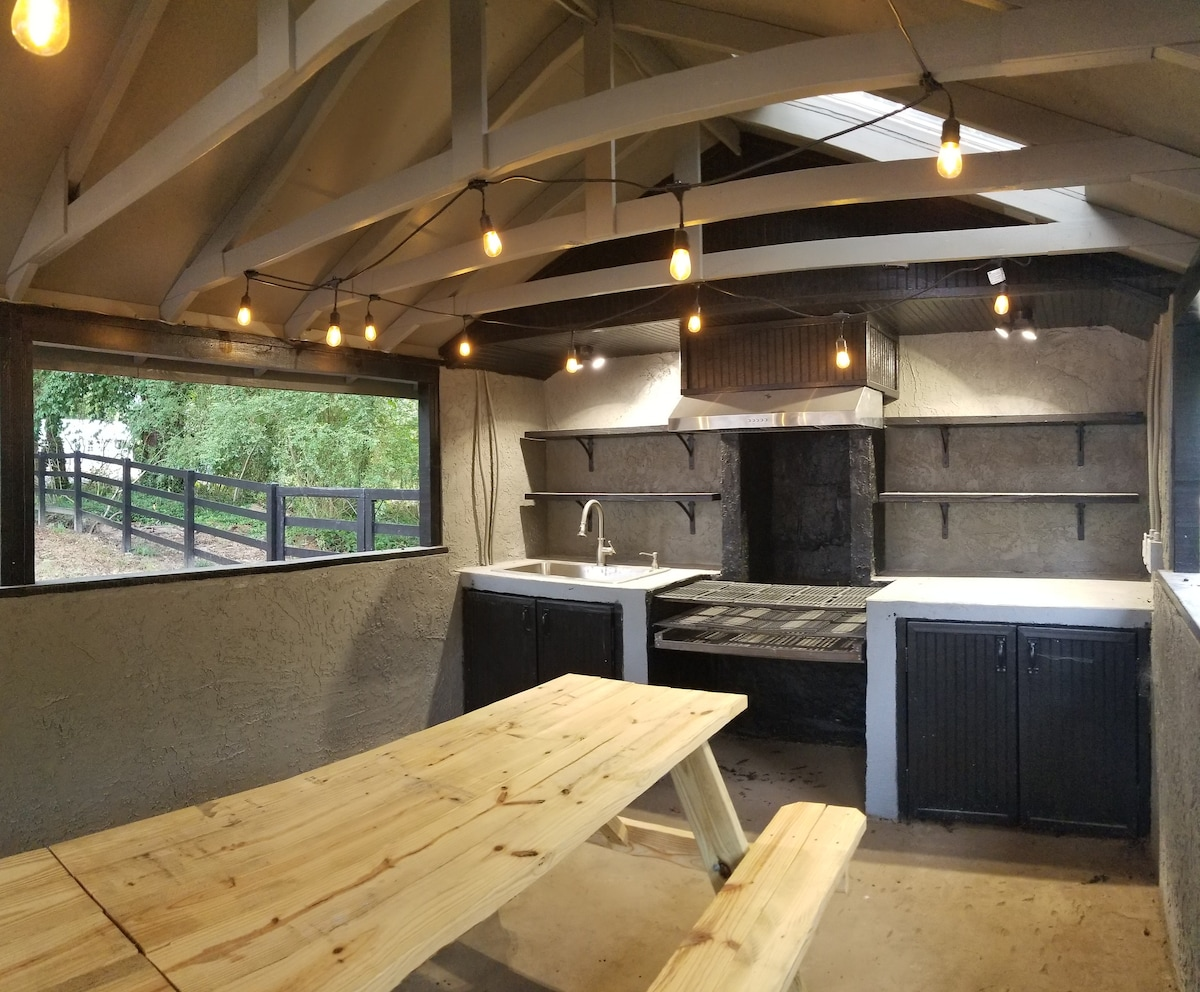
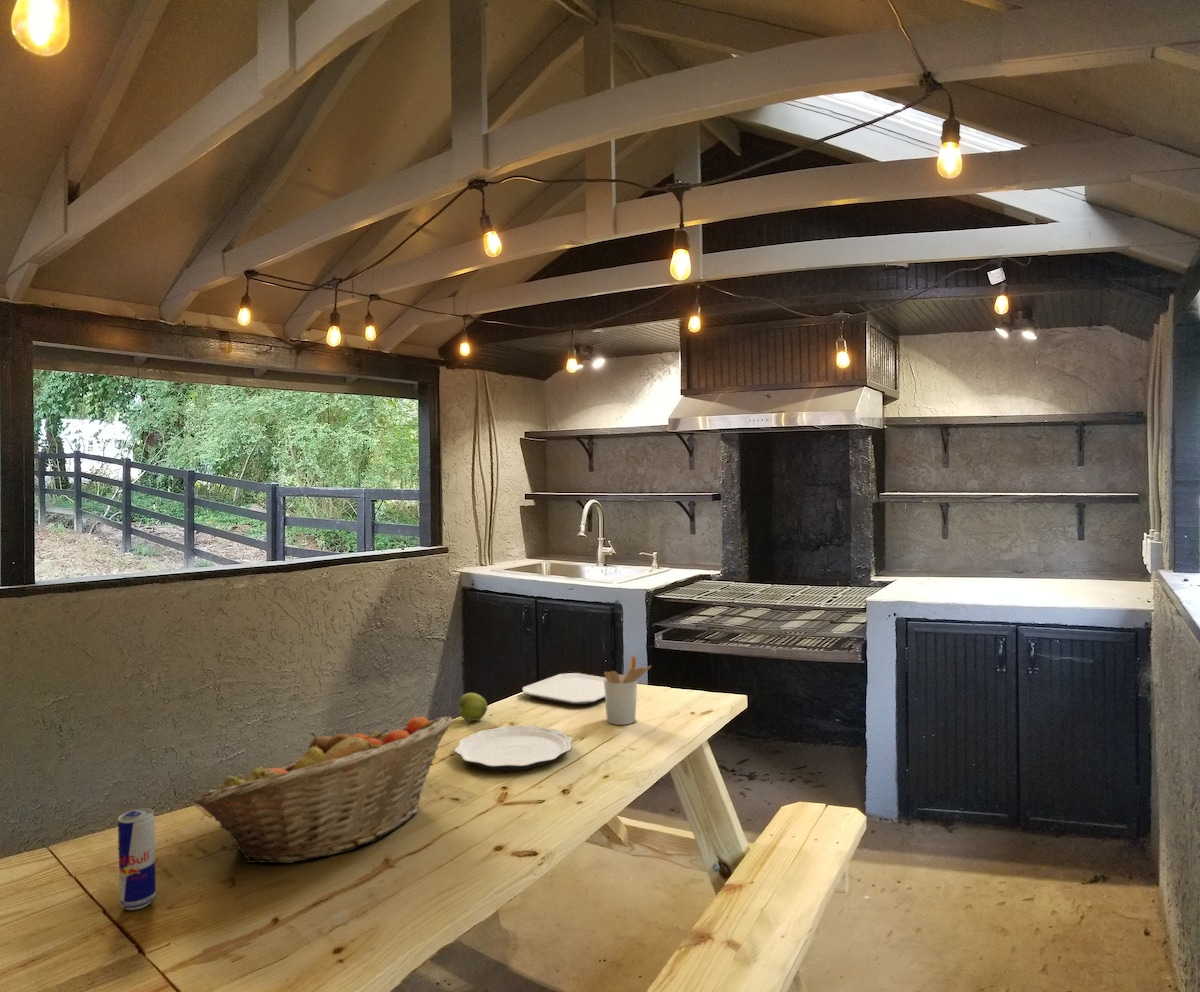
+ beverage can [117,807,157,911]
+ apple [455,692,488,722]
+ plate [521,672,605,706]
+ plate [454,725,573,771]
+ fruit basket [193,716,454,864]
+ utensil holder [603,655,652,726]
